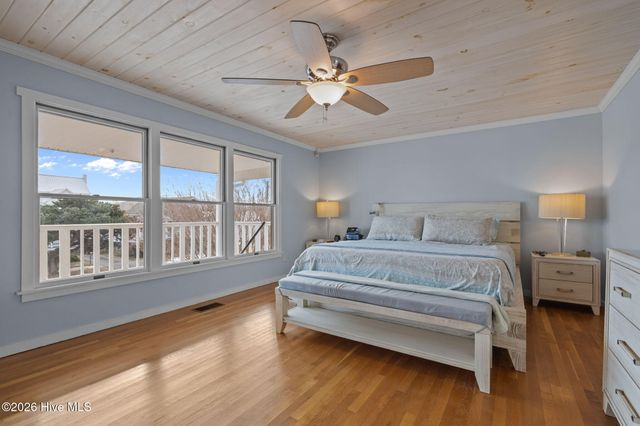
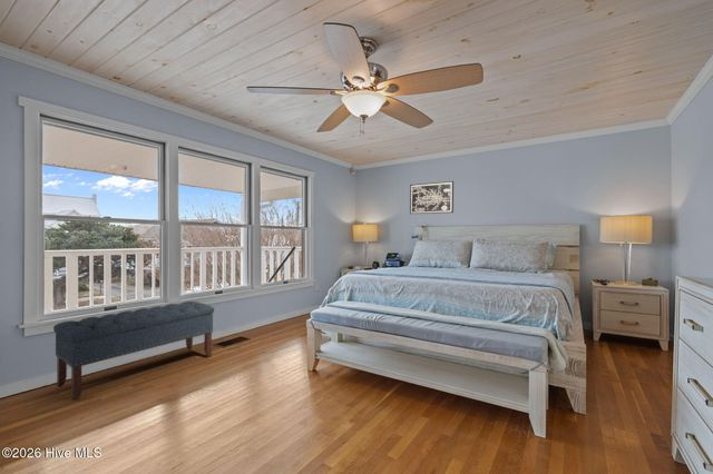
+ wall art [409,180,455,215]
+ bench [52,300,215,402]
